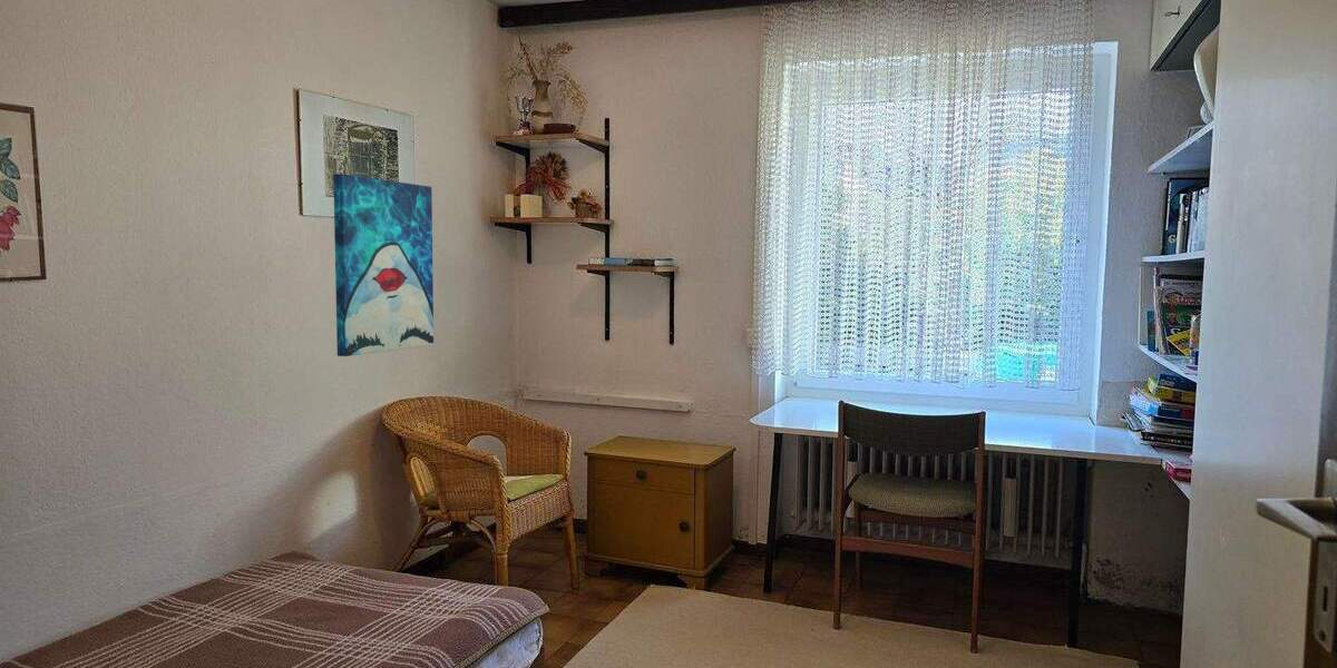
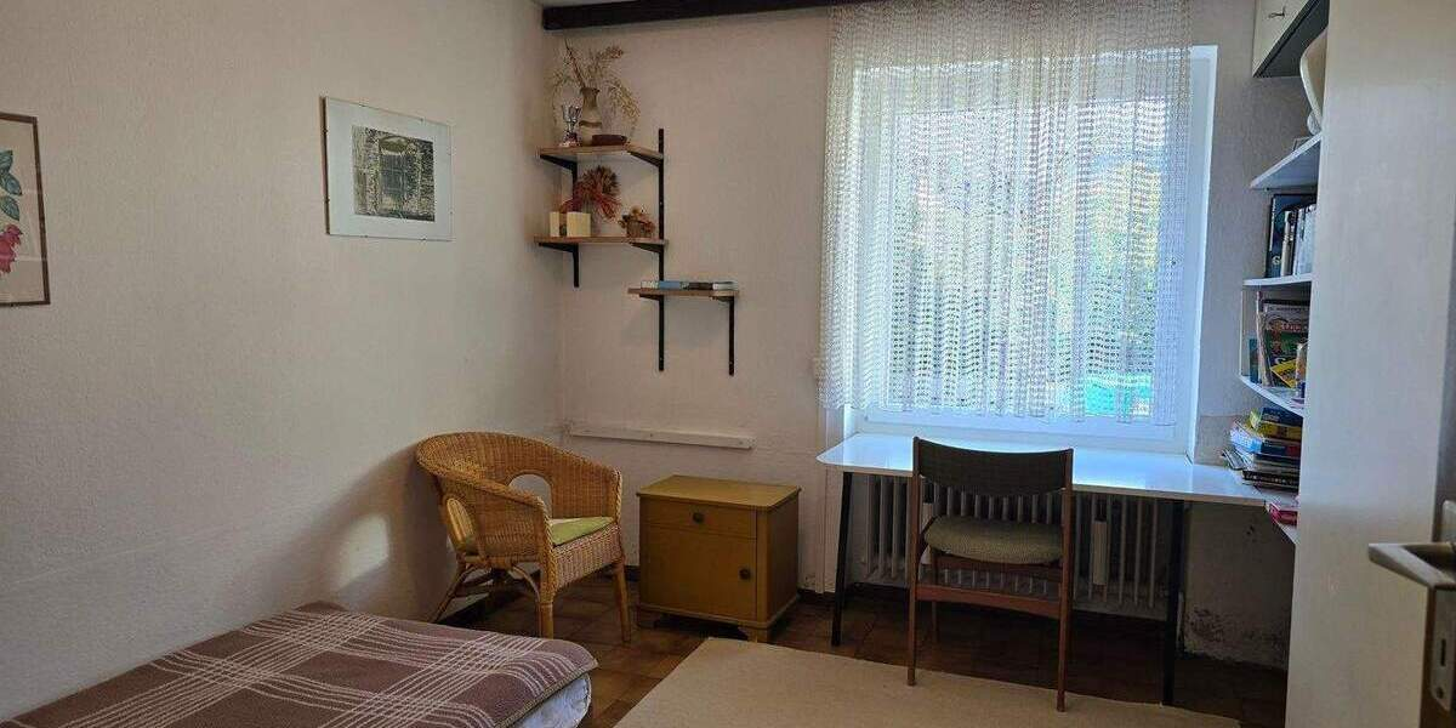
- wall art [332,173,435,357]
